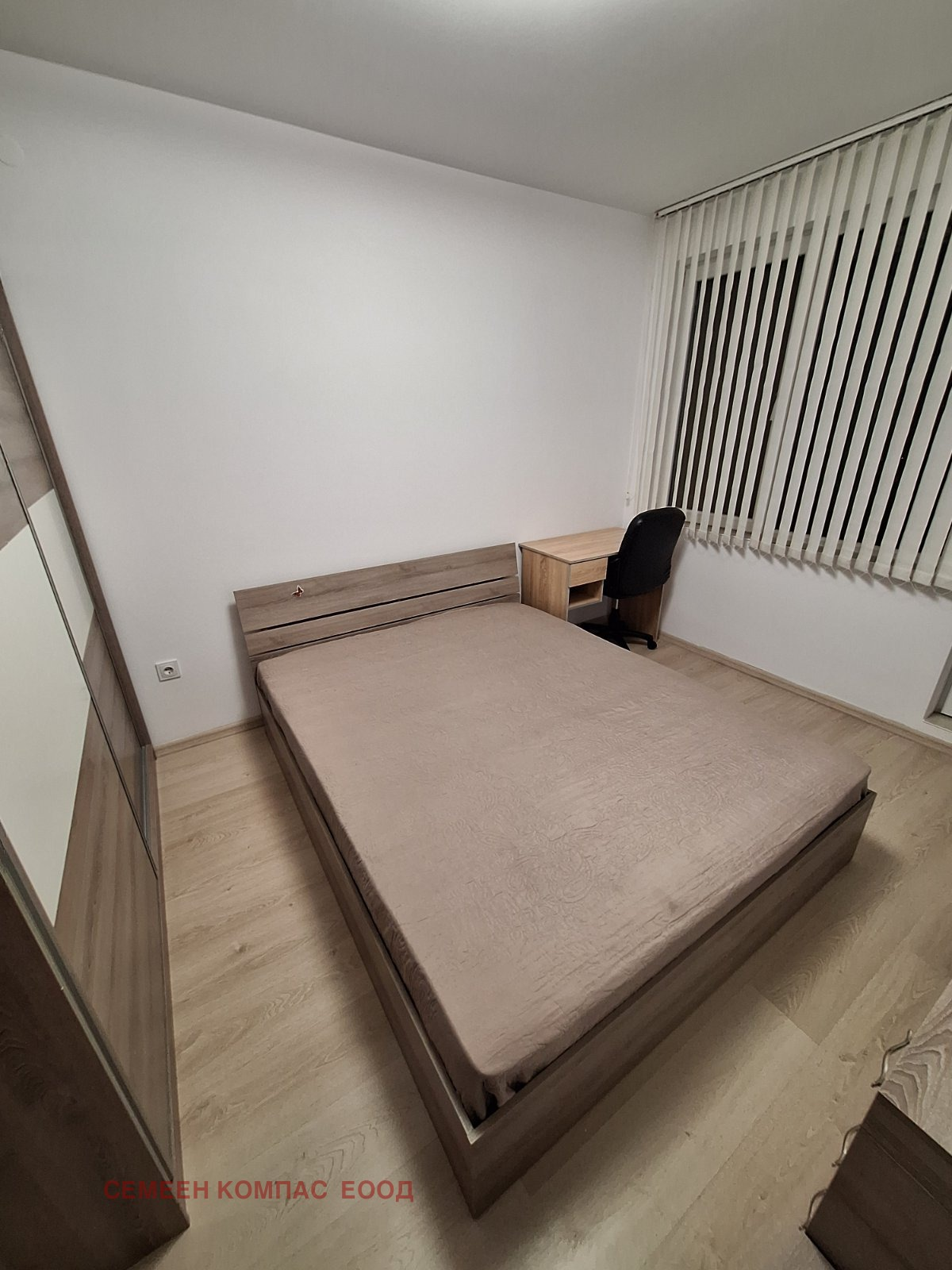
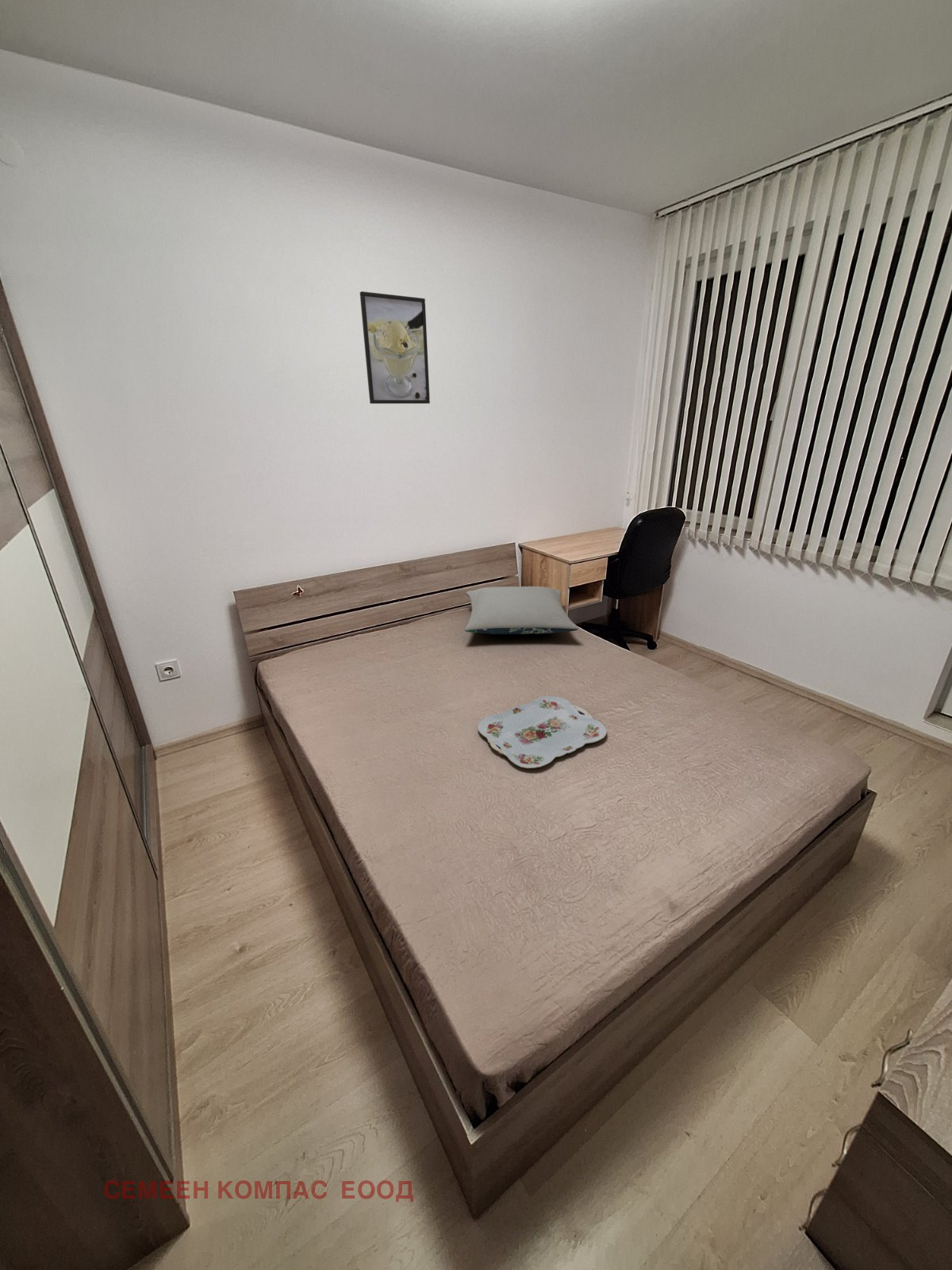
+ serving tray [477,695,607,769]
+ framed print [359,291,431,405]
+ pillow [464,586,579,635]
